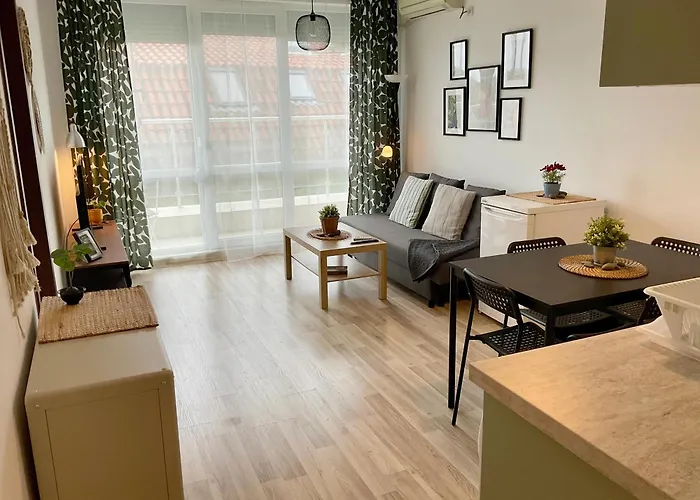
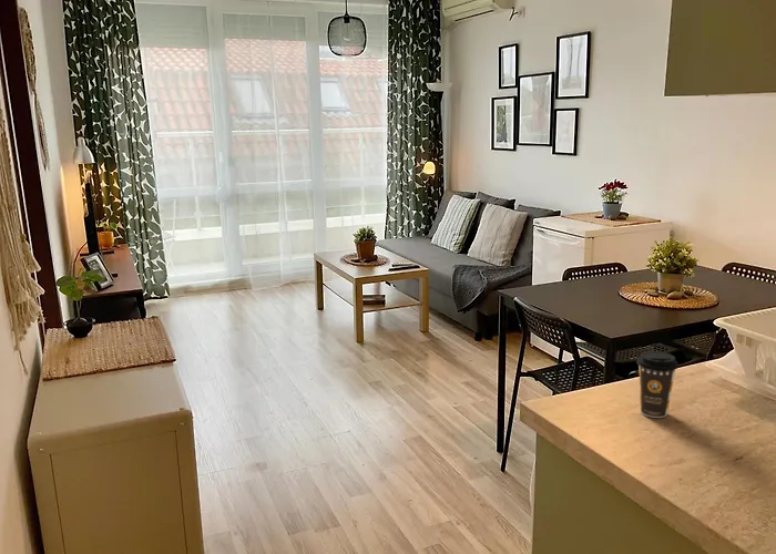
+ coffee cup [635,350,680,419]
